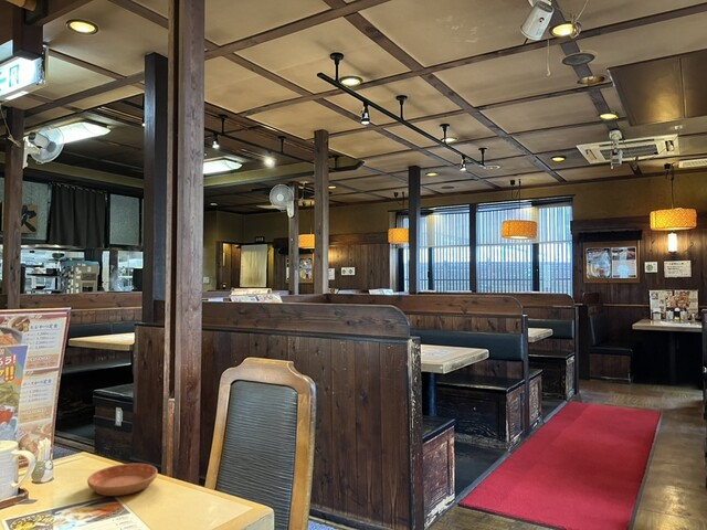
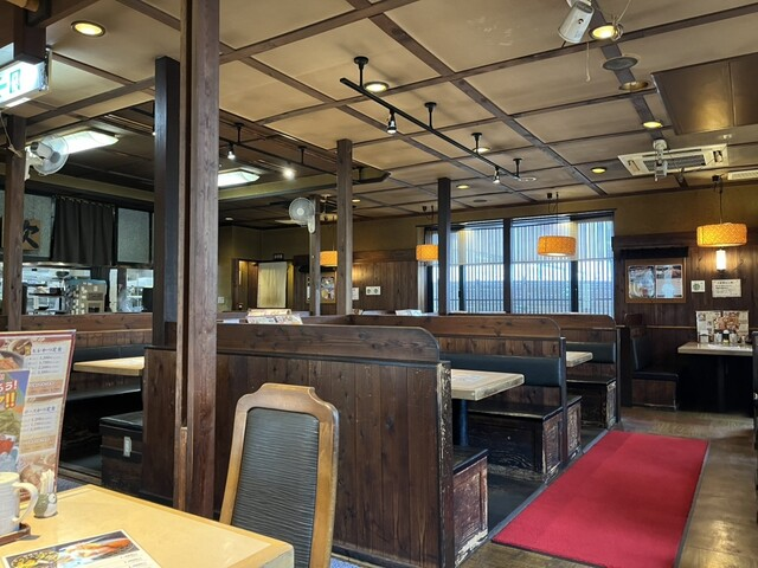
- saucer [86,463,158,497]
